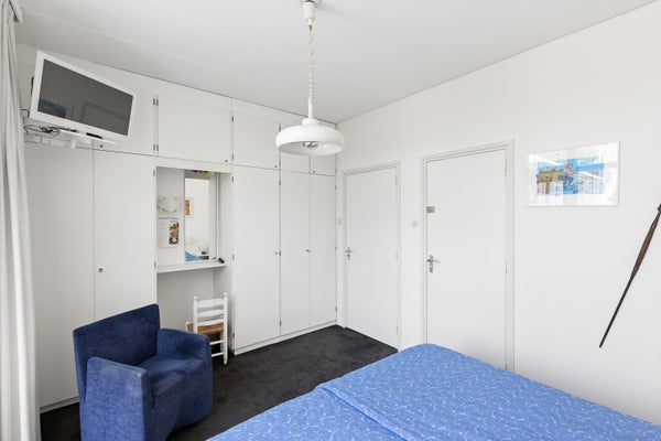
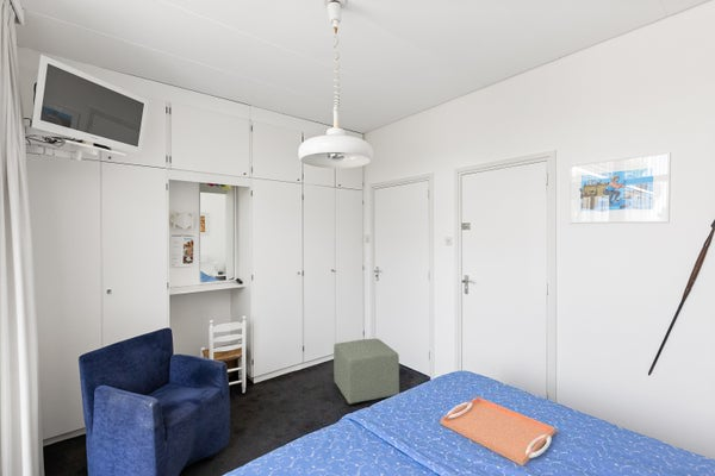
+ serving tray [440,396,557,466]
+ ottoman [332,338,400,406]
